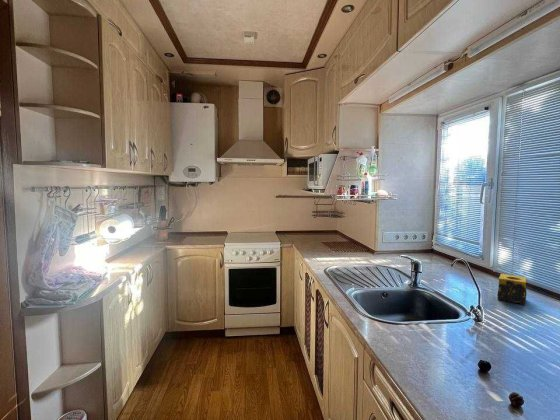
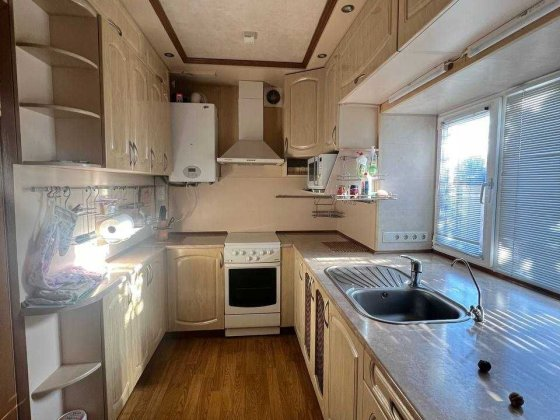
- candle [496,273,528,305]
